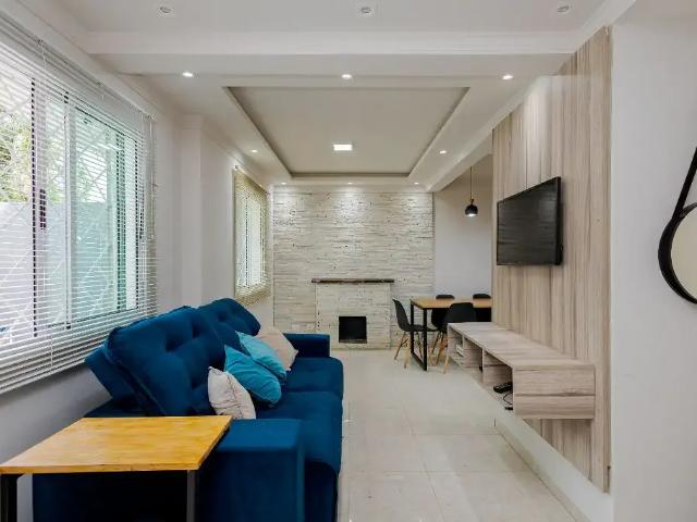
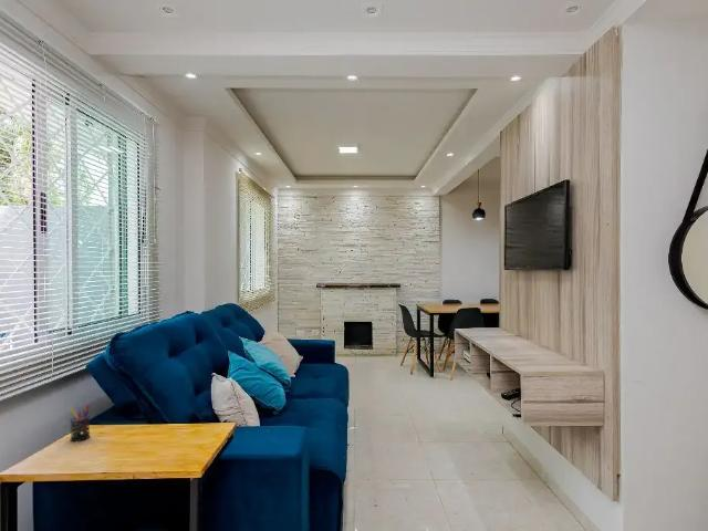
+ pen holder [69,403,91,442]
